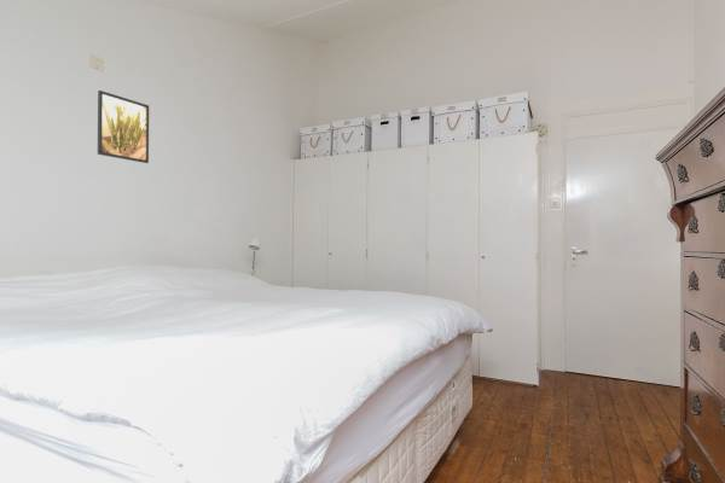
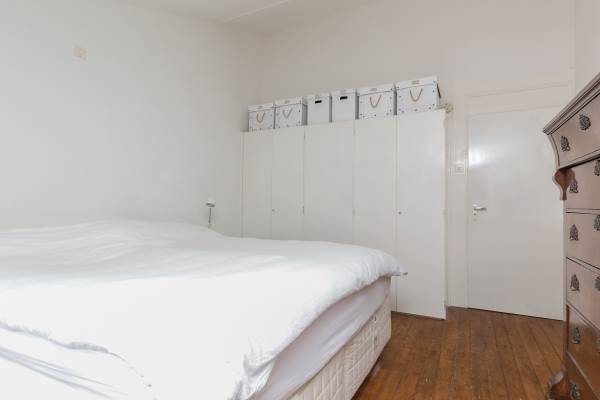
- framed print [97,89,150,164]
